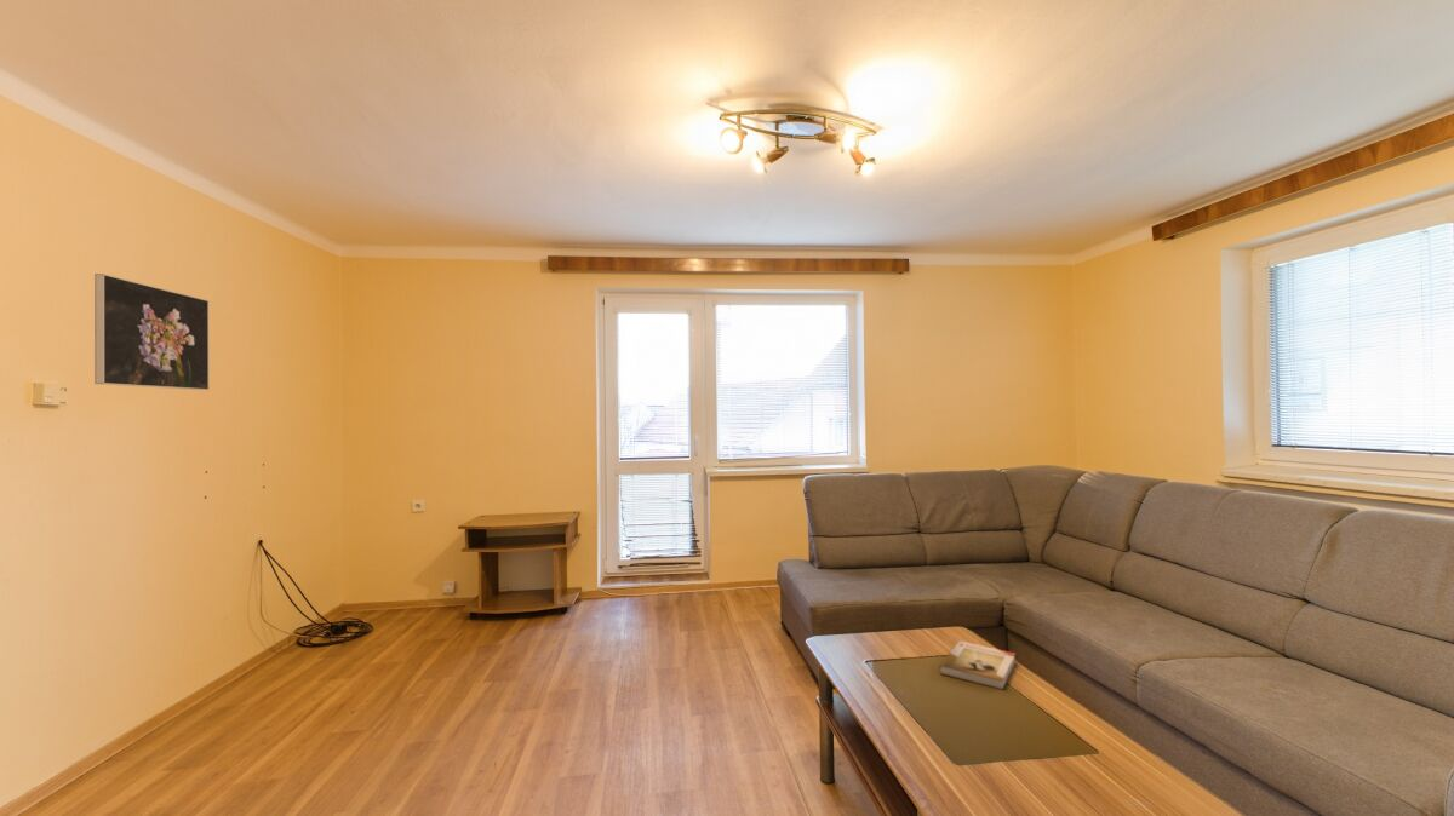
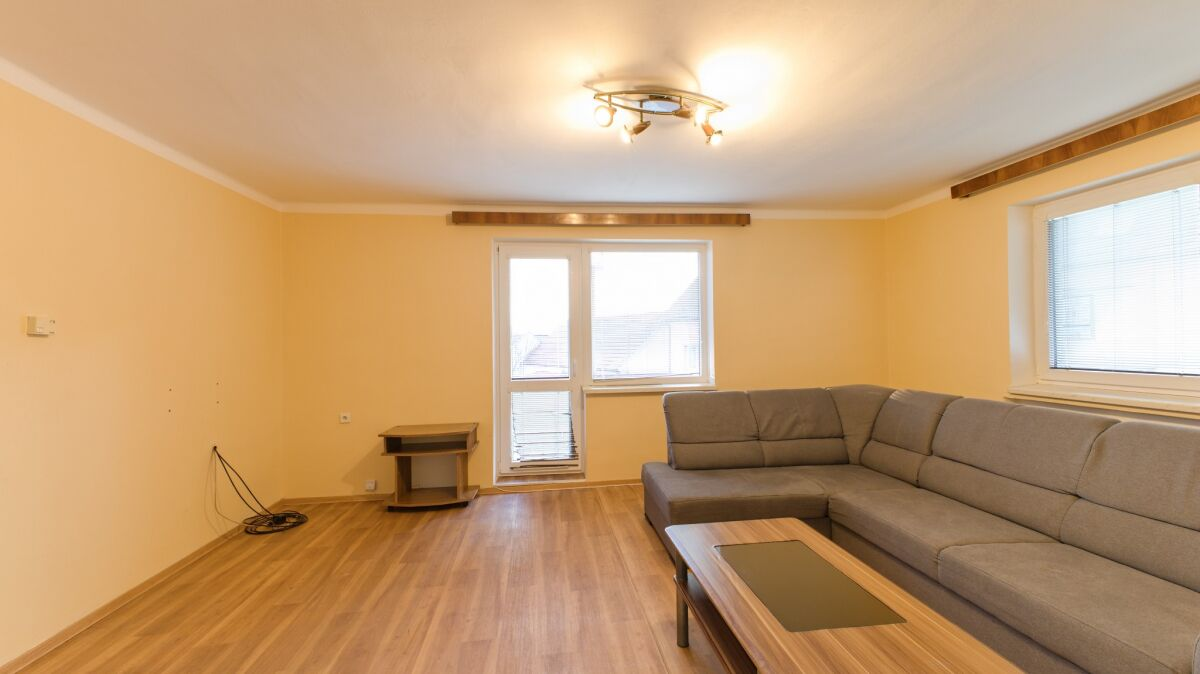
- book [938,639,1017,691]
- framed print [93,272,210,391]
